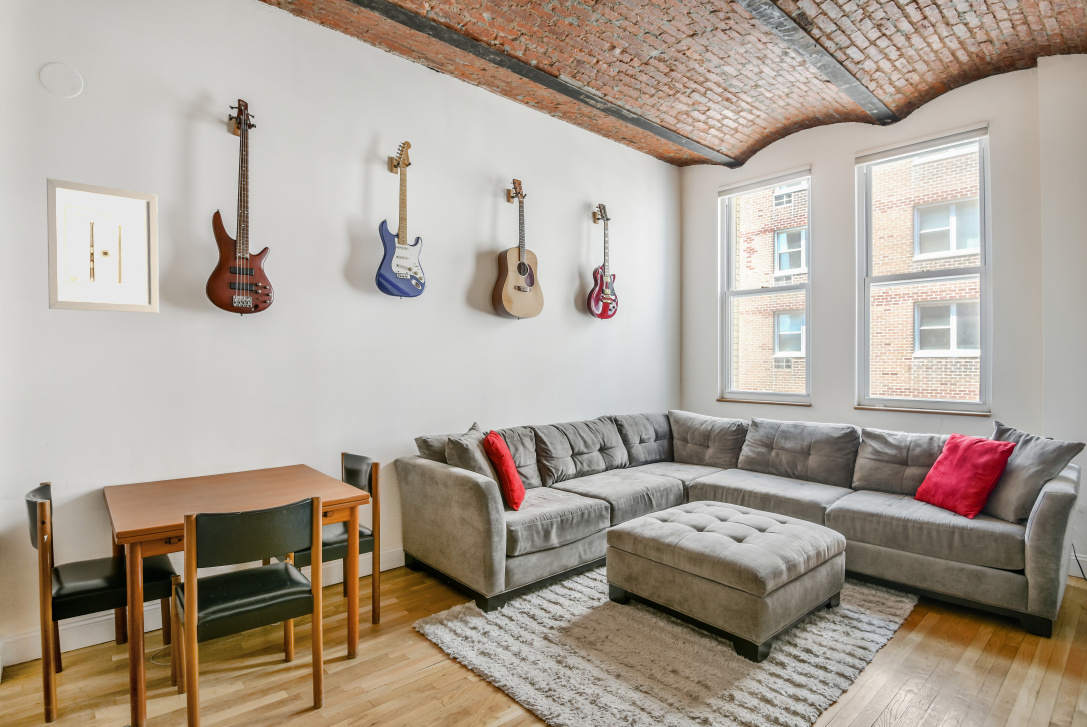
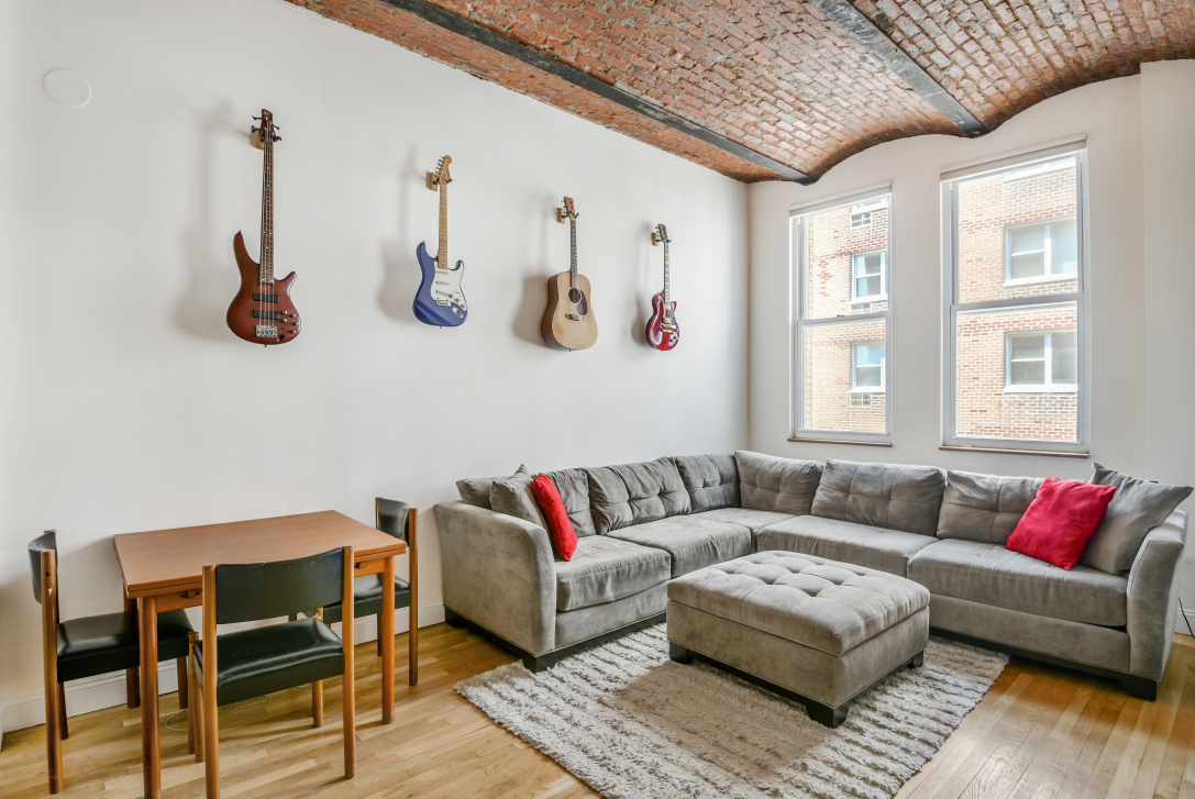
- wall art [46,177,160,314]
